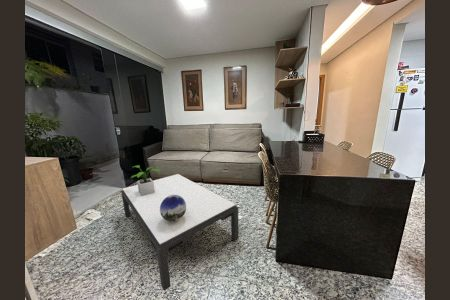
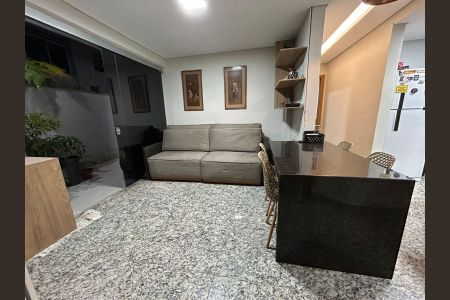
- coffee table [120,173,239,292]
- decorative sphere [160,195,186,222]
- potted plant [130,164,161,196]
